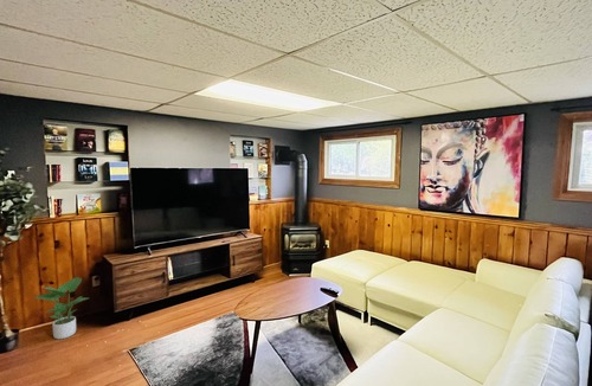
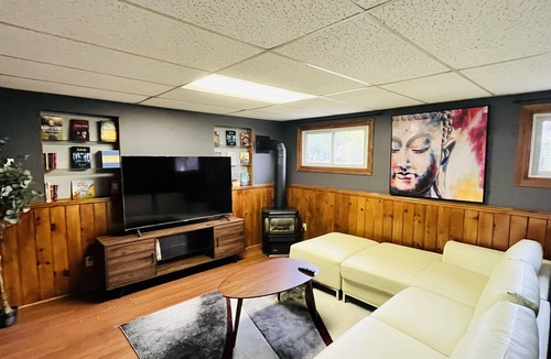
- potted plant [33,276,89,340]
